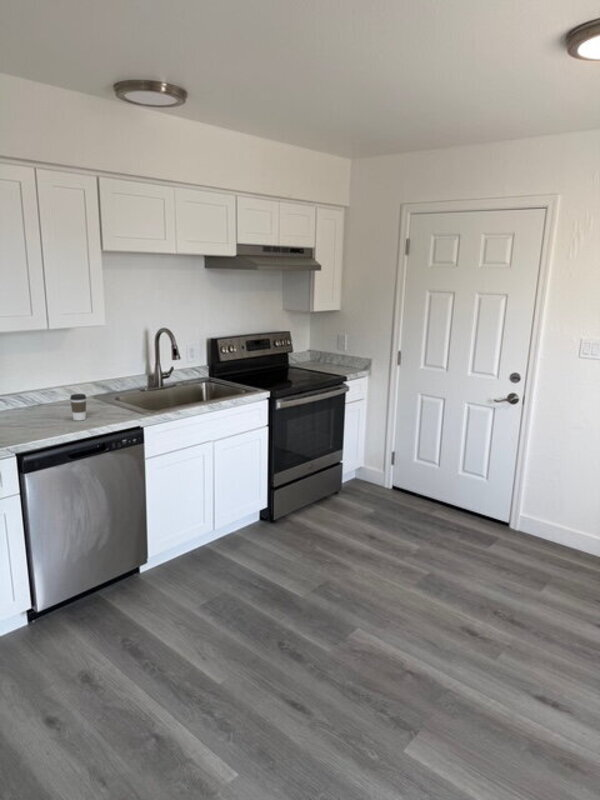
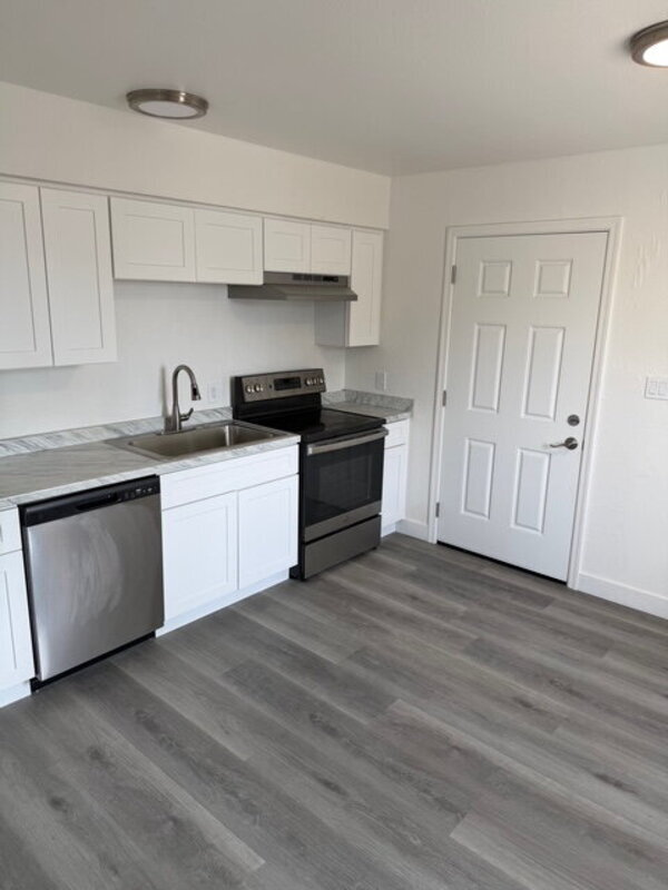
- coffee cup [69,393,88,421]
